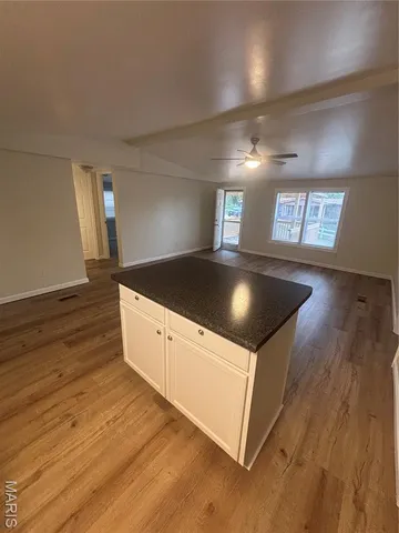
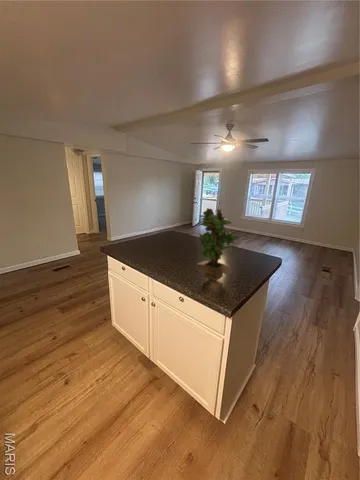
+ flower bouquet [197,207,240,282]
